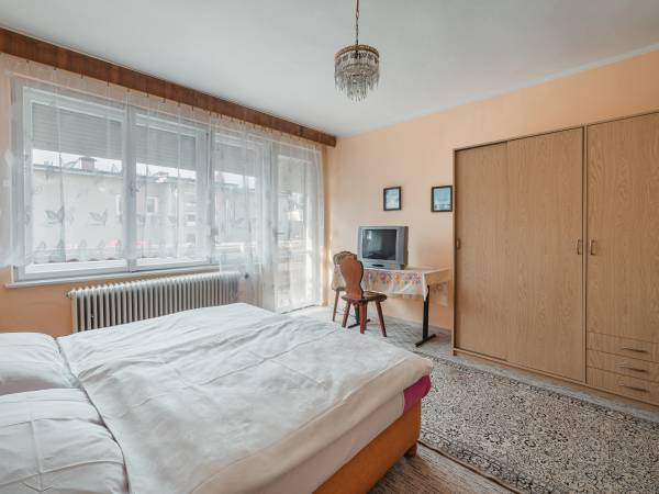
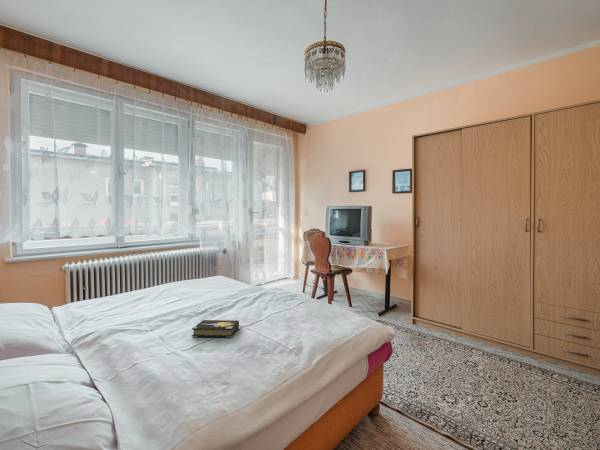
+ hardback book [191,319,240,338]
